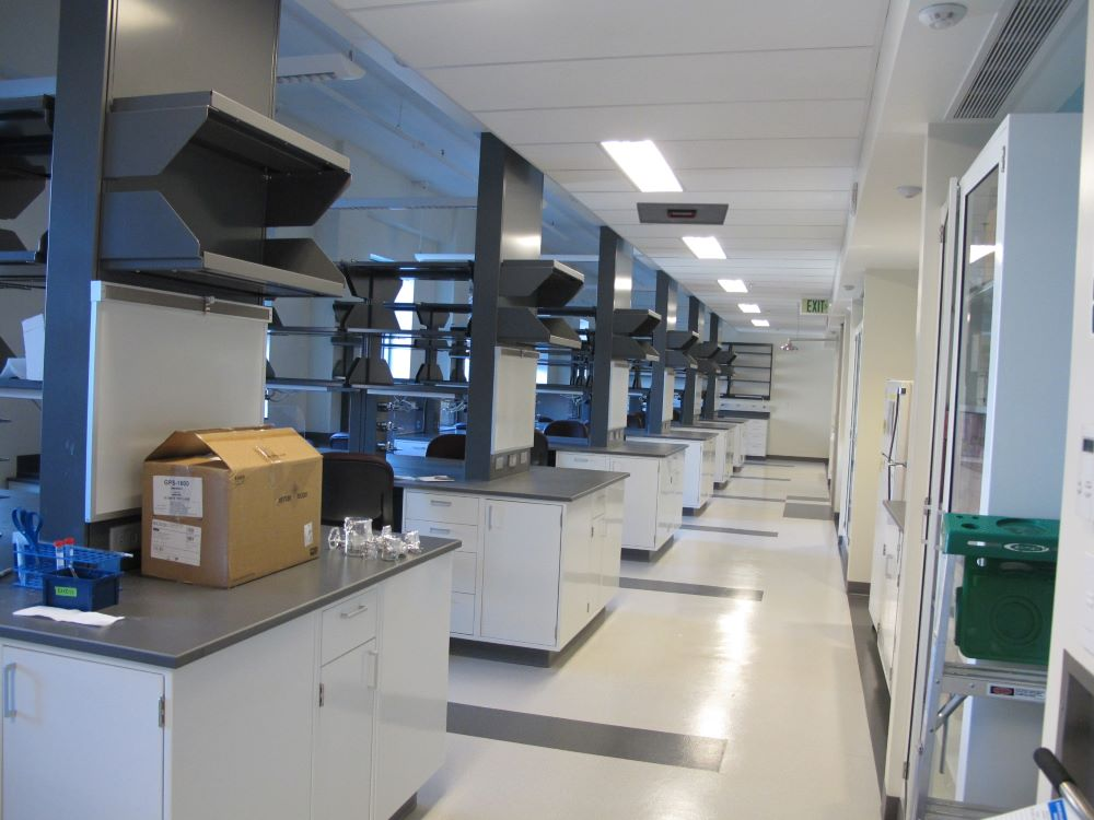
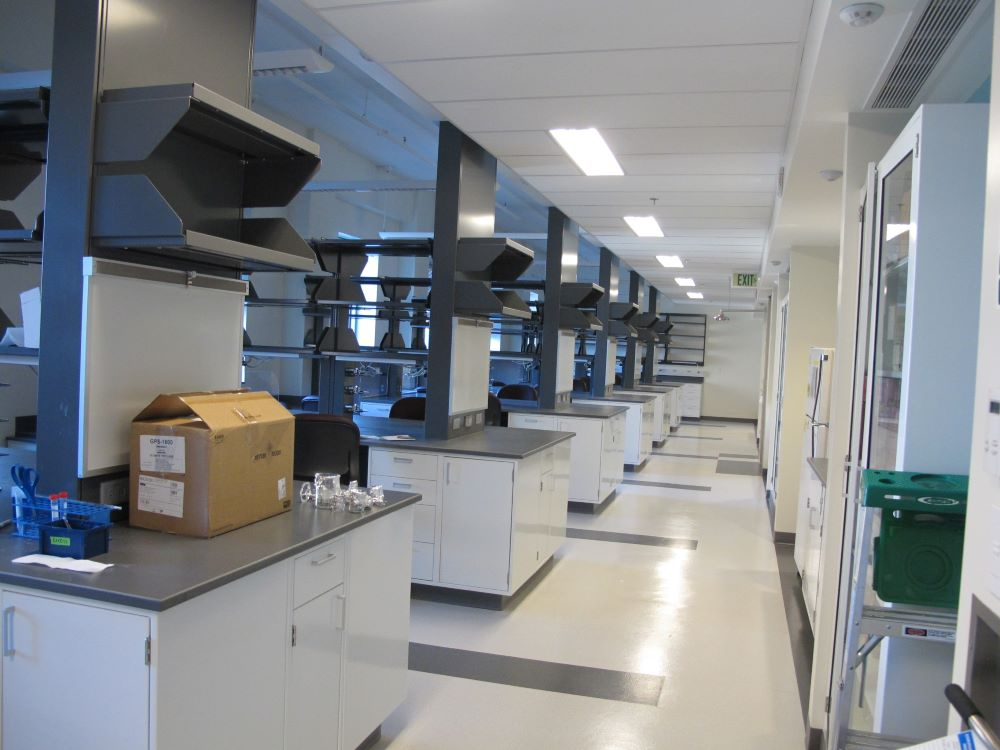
- ceiling vent [636,201,730,226]
